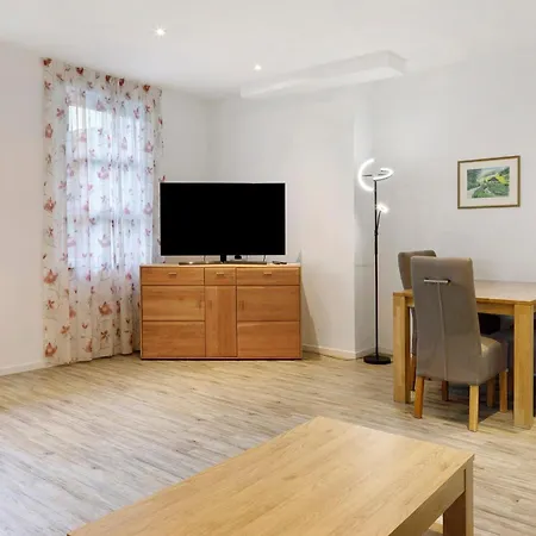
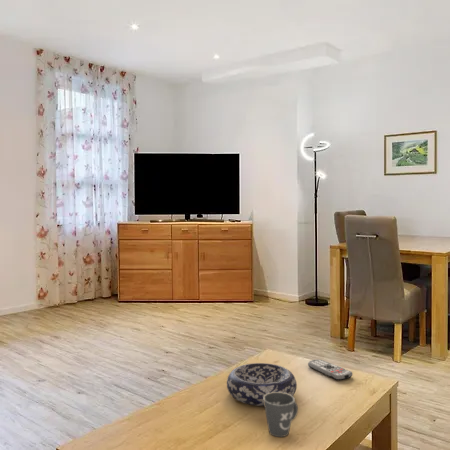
+ mug [263,392,299,438]
+ remote control [307,359,353,381]
+ decorative bowl [226,362,298,407]
